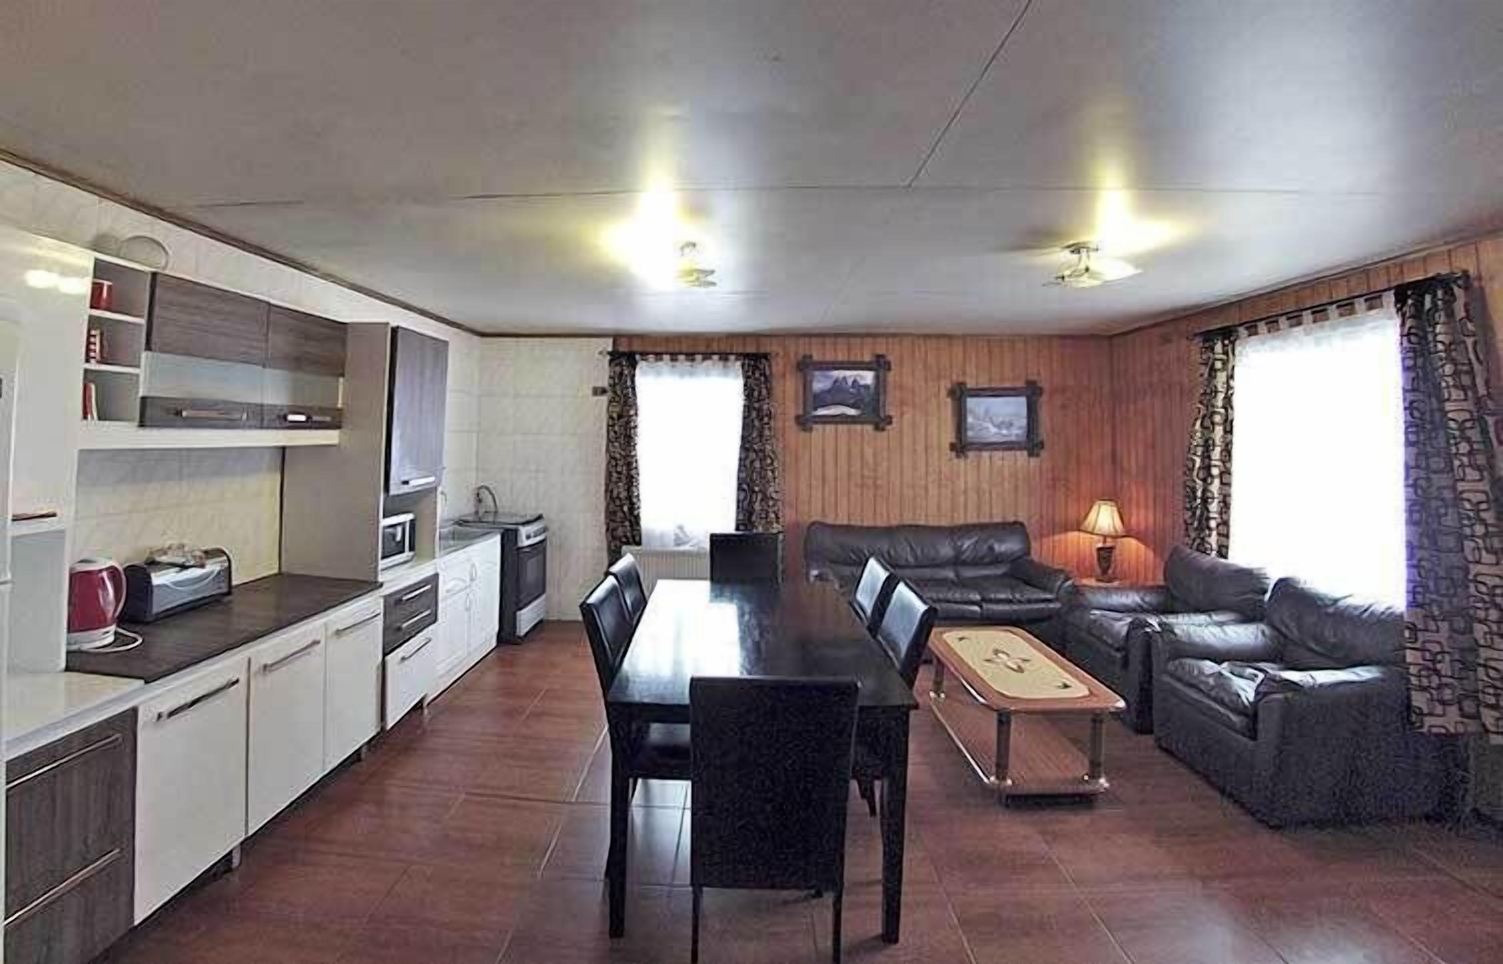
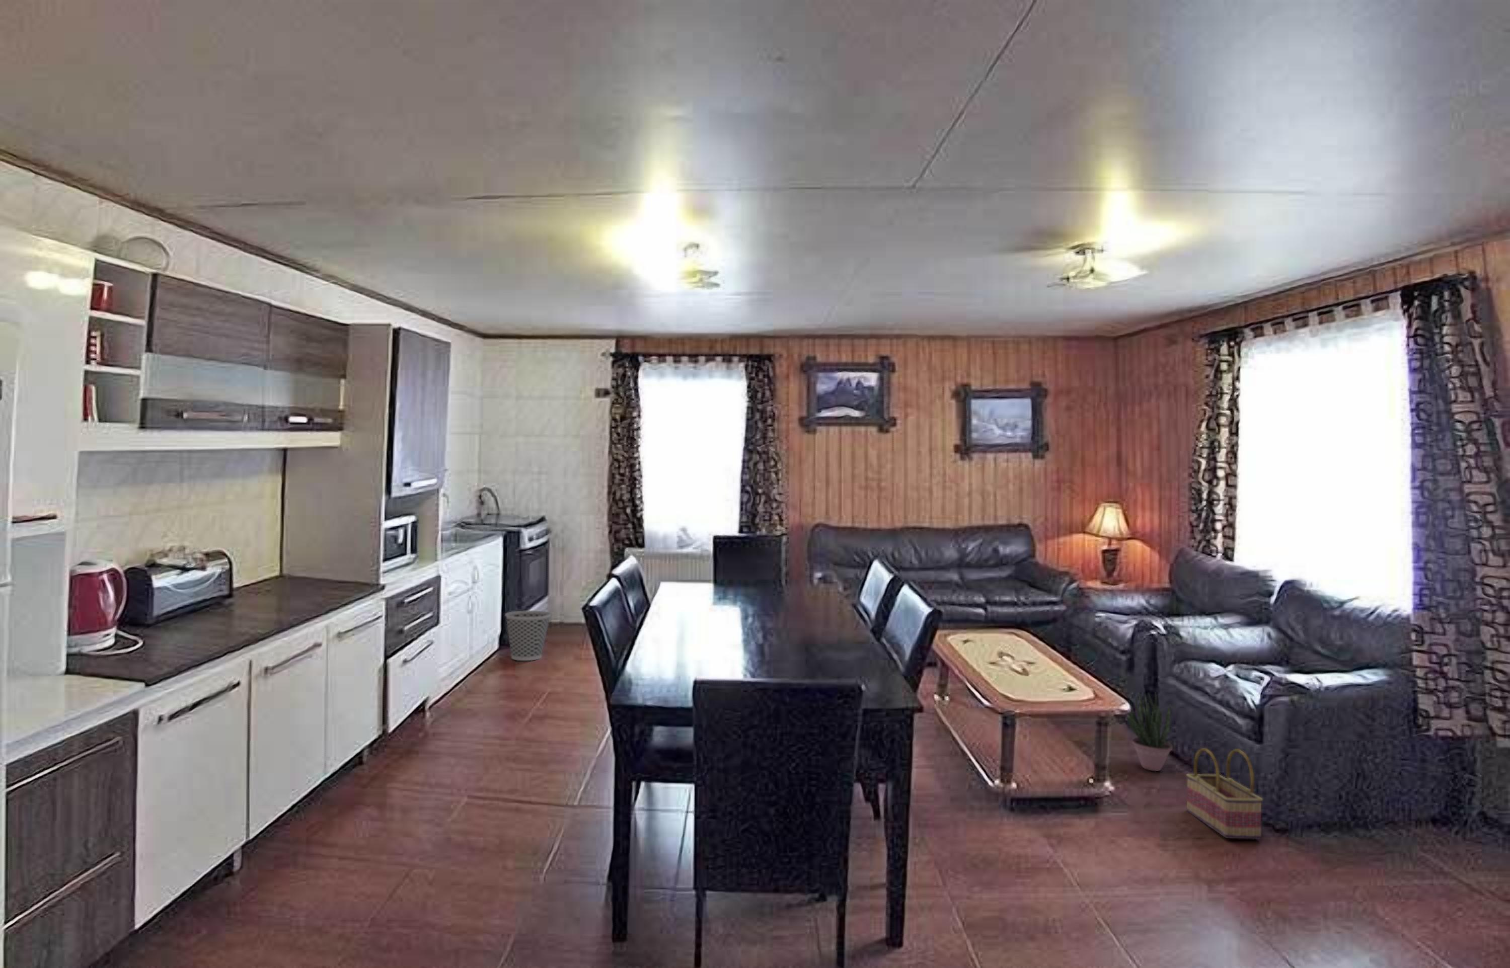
+ potted plant [1125,691,1173,772]
+ wastebasket [505,609,551,661]
+ basket [1185,748,1263,839]
